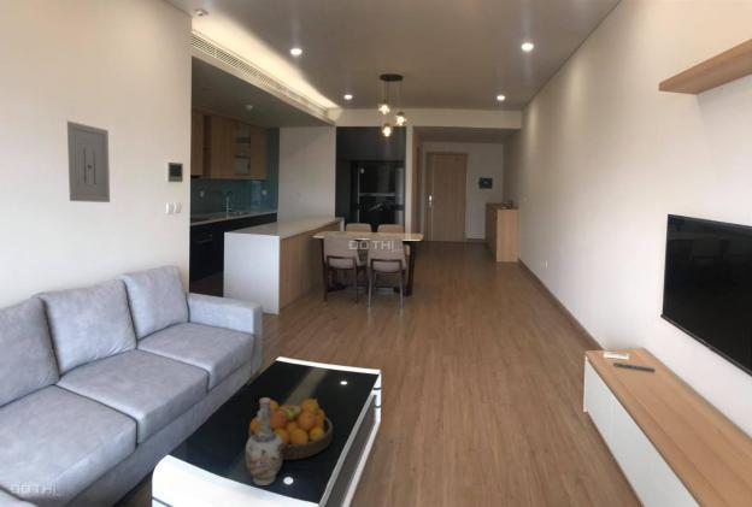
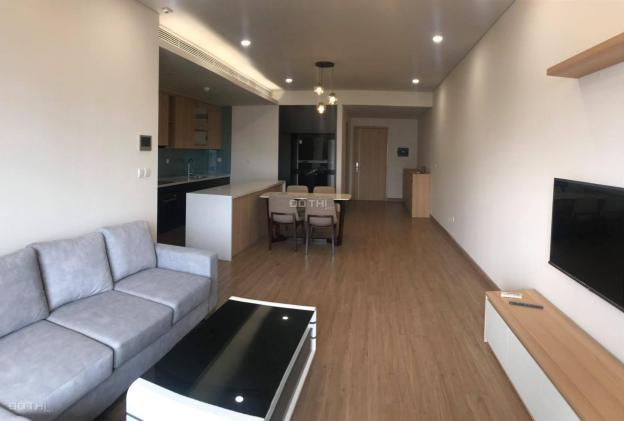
- wall art [66,120,111,204]
- vase [245,396,283,487]
- fruit bowl [247,396,334,461]
